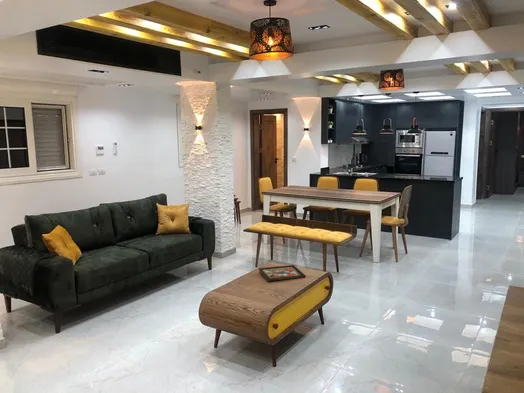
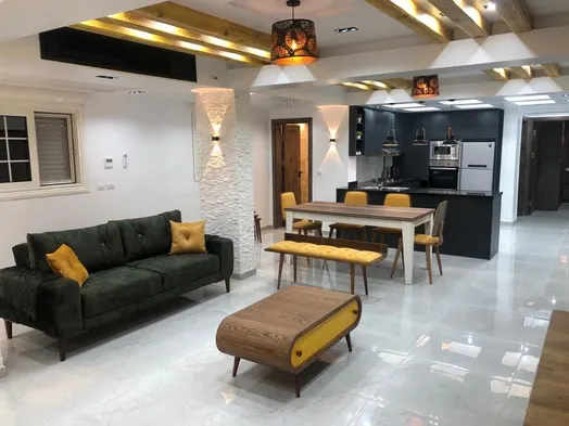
- decorative tray [258,264,307,282]
